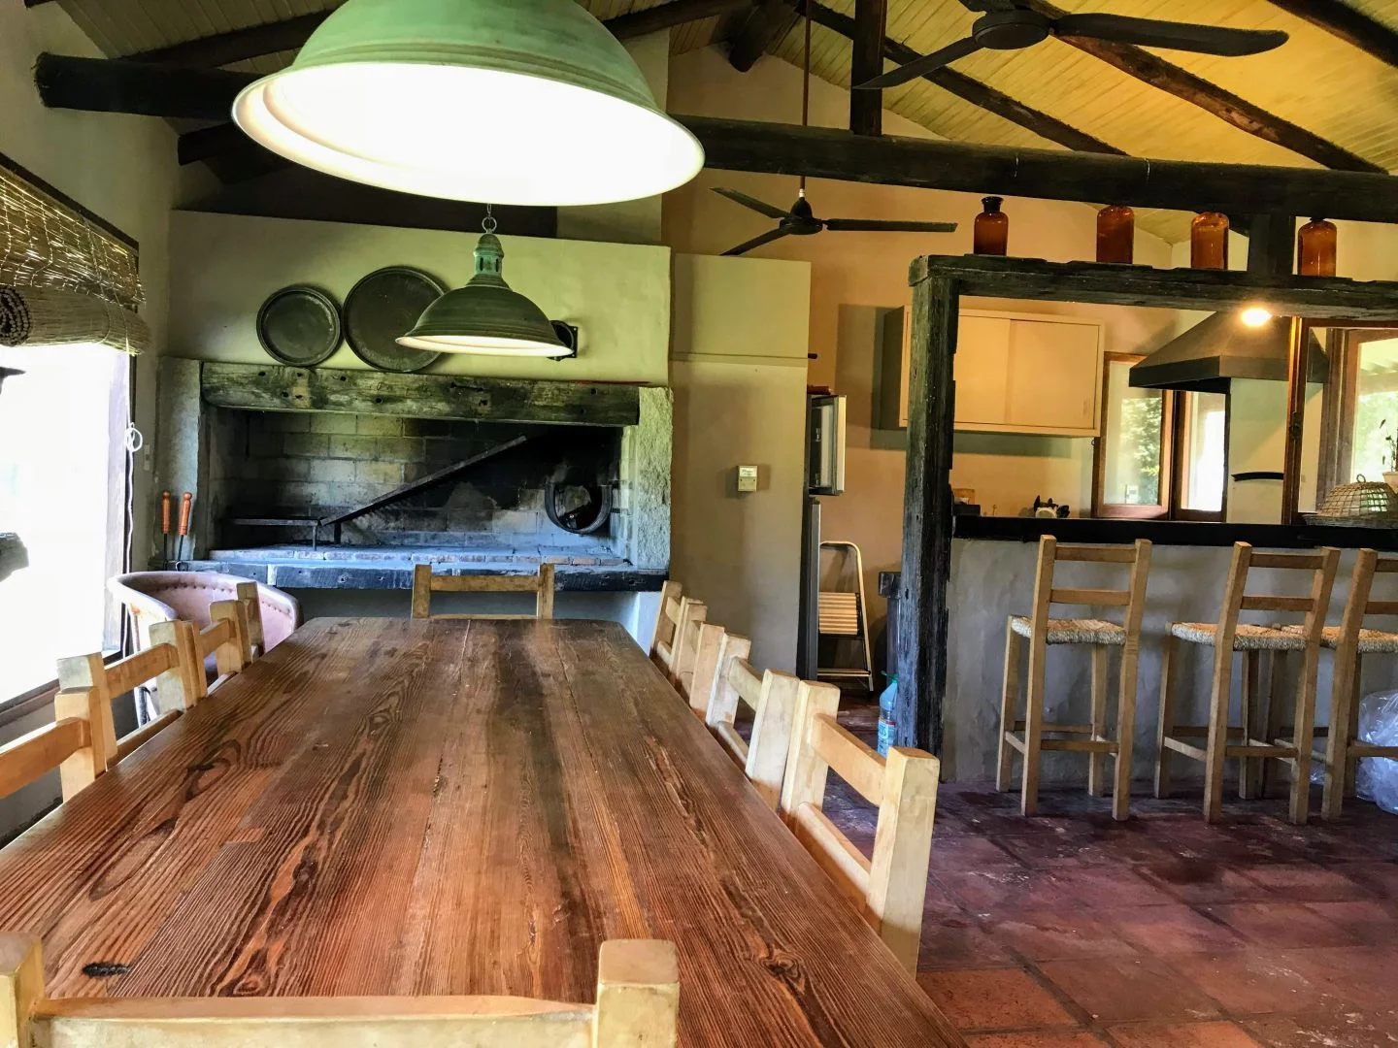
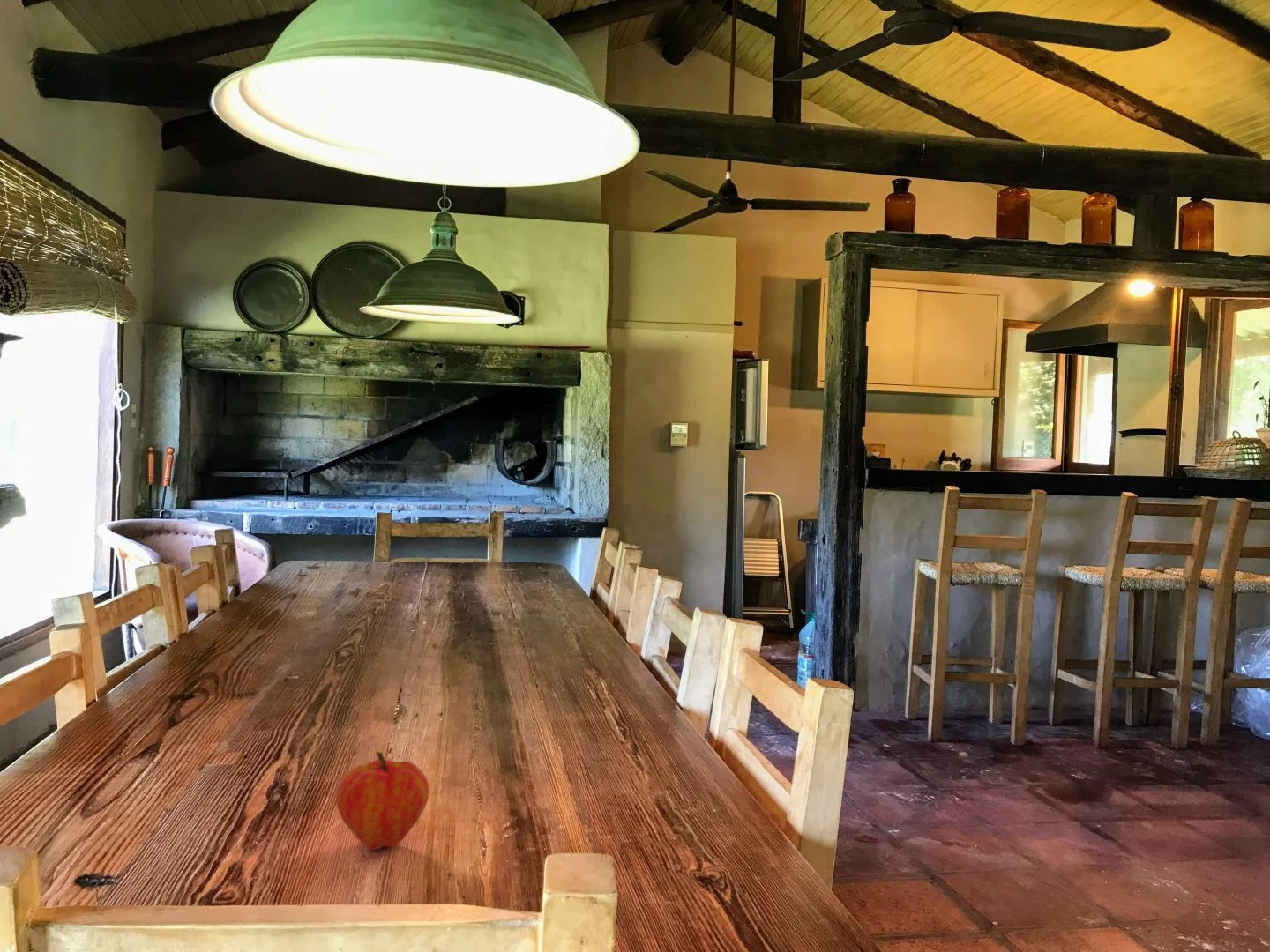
+ fruit [335,750,430,852]
